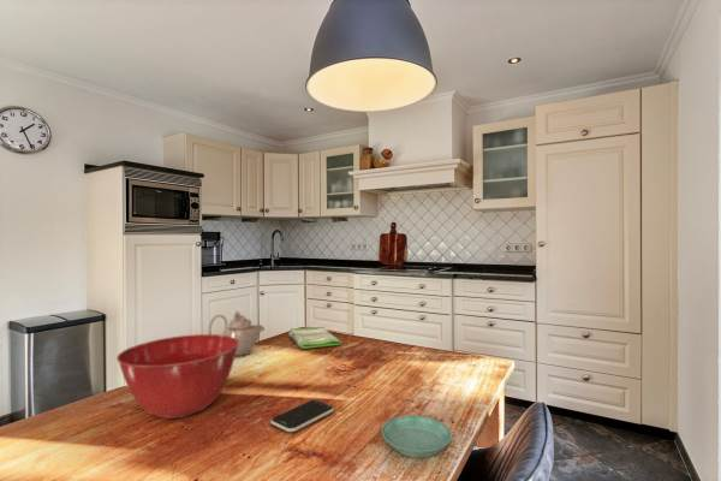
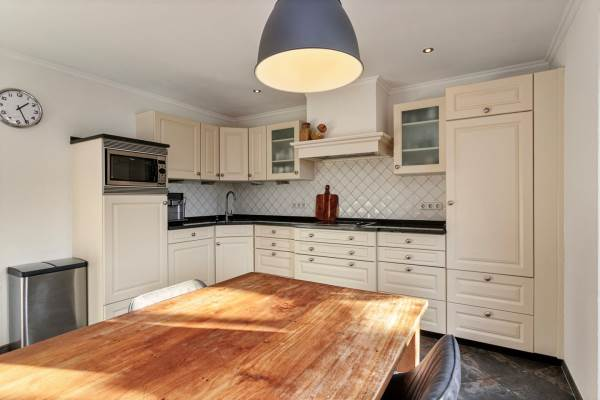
- teapot [208,310,266,357]
- mixing bowl [115,333,239,420]
- smartphone [269,399,335,433]
- dish towel [287,326,342,350]
- saucer [381,415,453,458]
